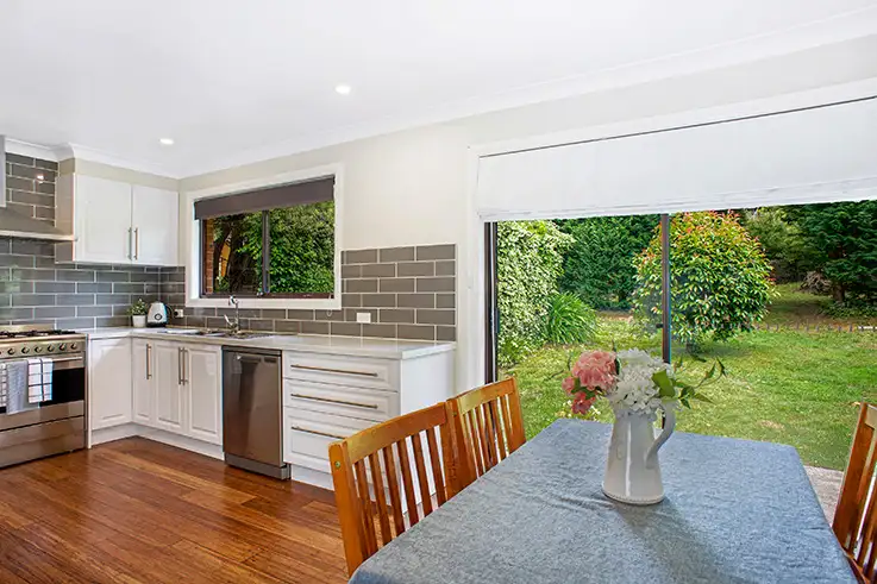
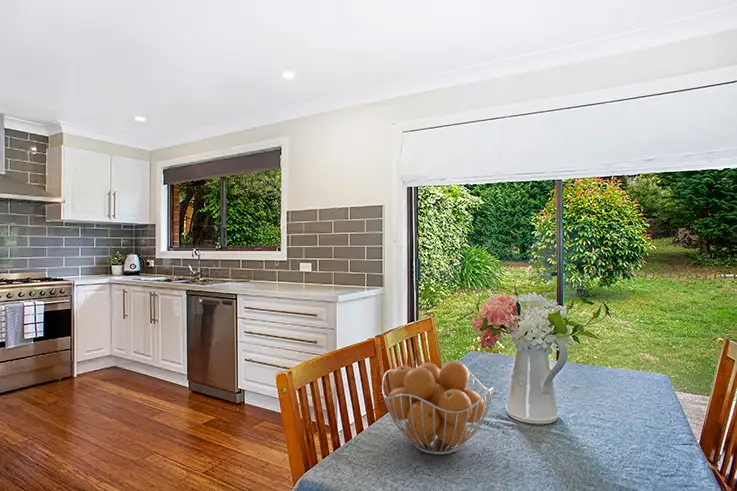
+ fruit basket [381,360,495,456]
